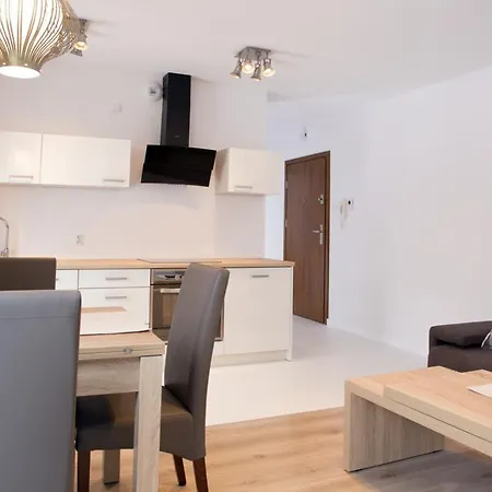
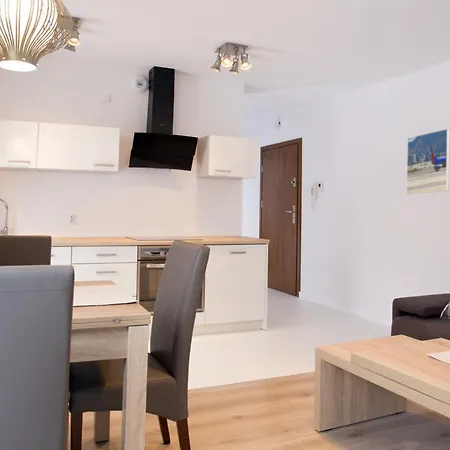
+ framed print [406,128,450,195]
